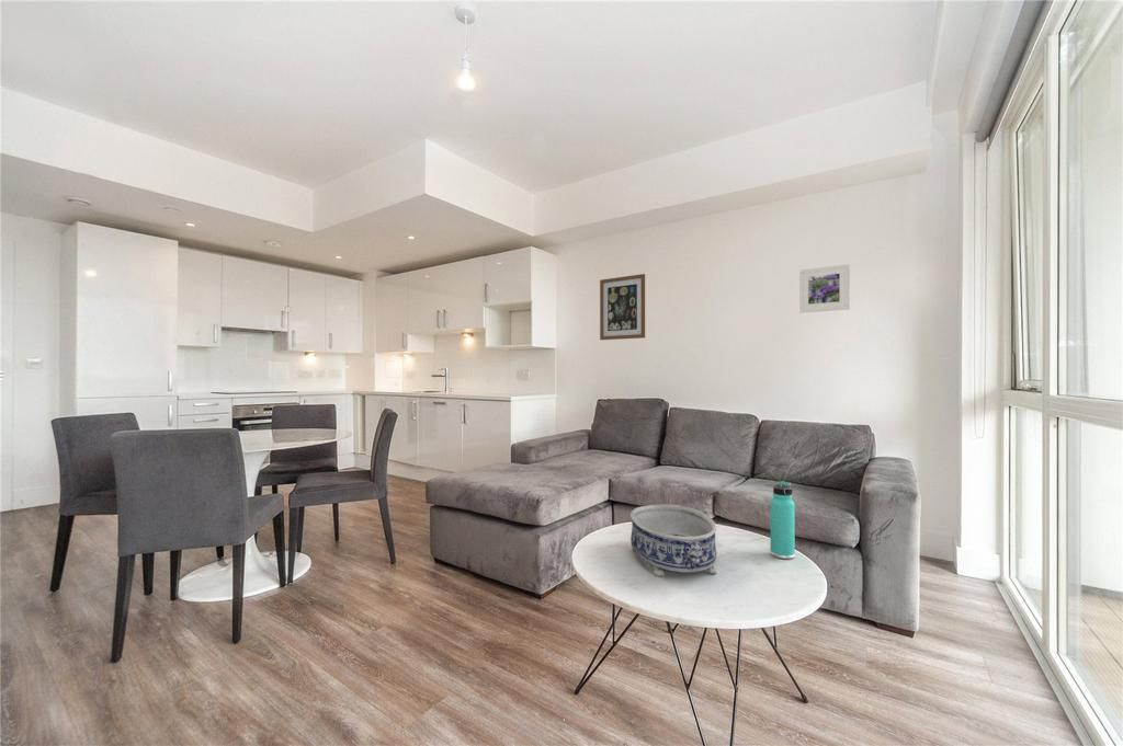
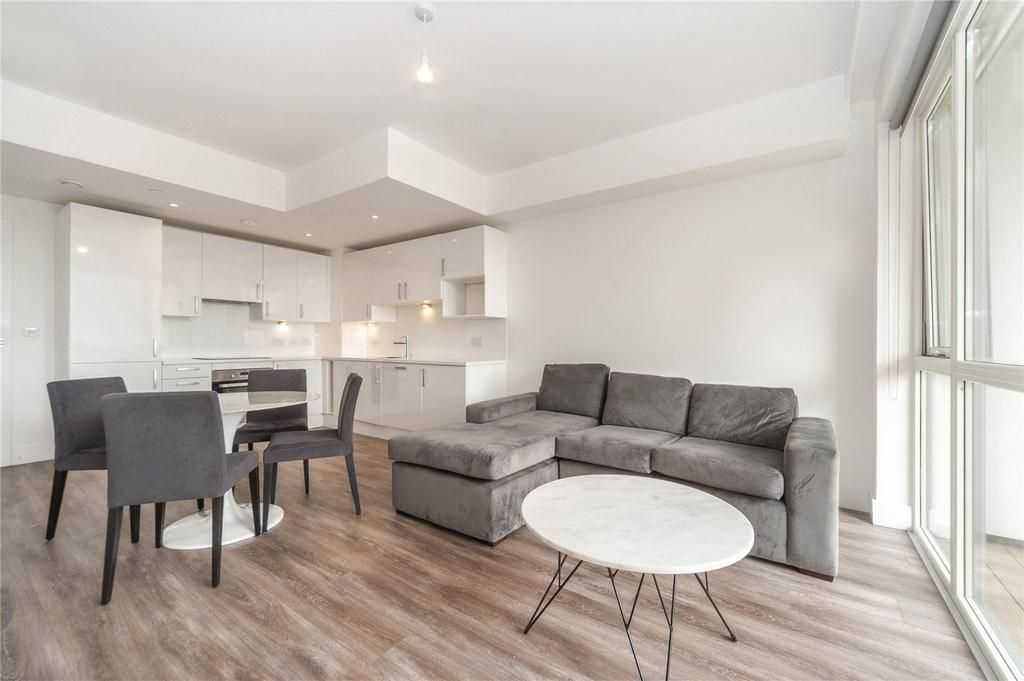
- thermos bottle [770,480,796,560]
- wall art [599,273,646,341]
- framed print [798,263,850,313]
- decorative bowl [629,504,717,578]
